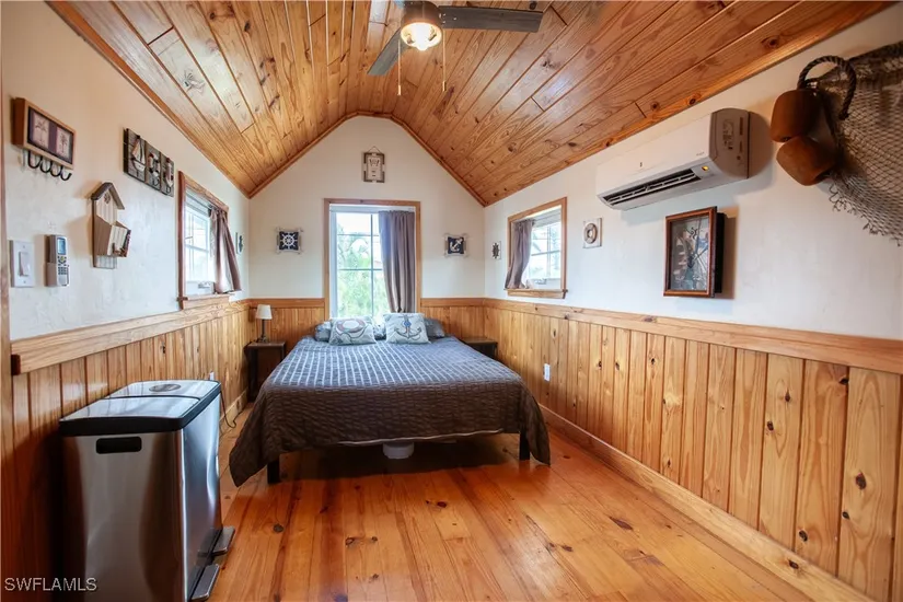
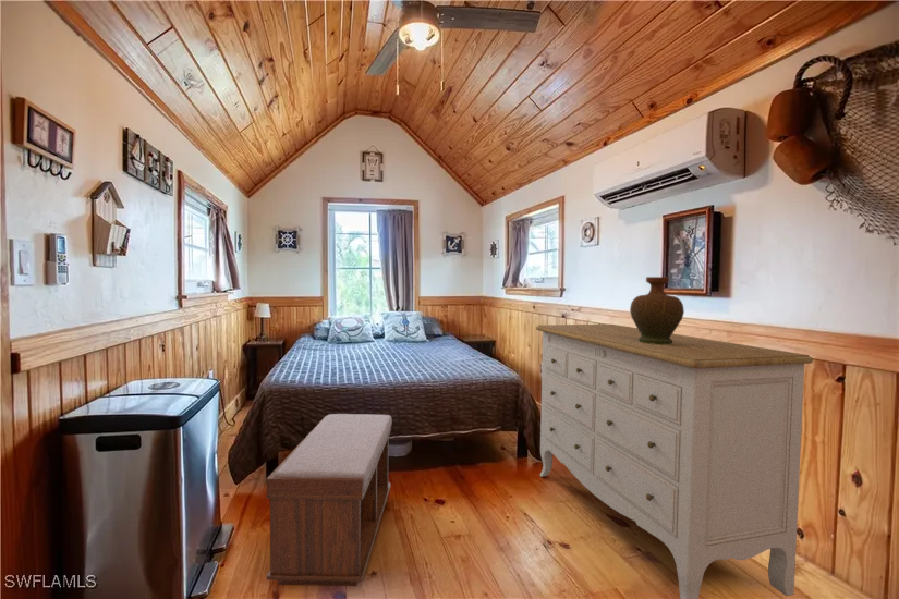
+ dresser [535,323,814,599]
+ bench [266,413,393,587]
+ decorative vase [629,276,685,345]
